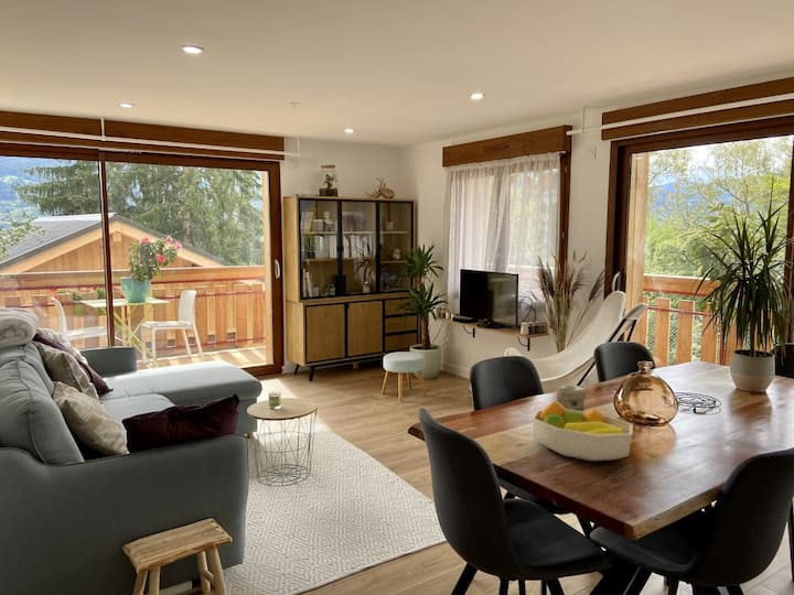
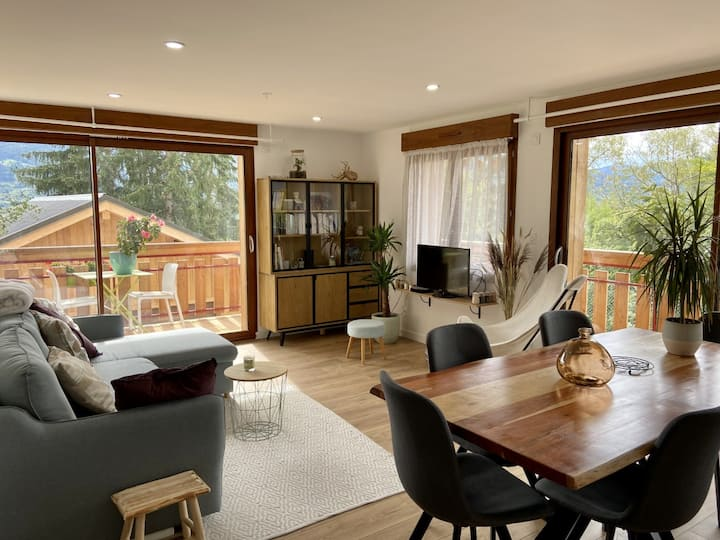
- jar [556,385,587,412]
- fruit bowl [530,400,634,462]
